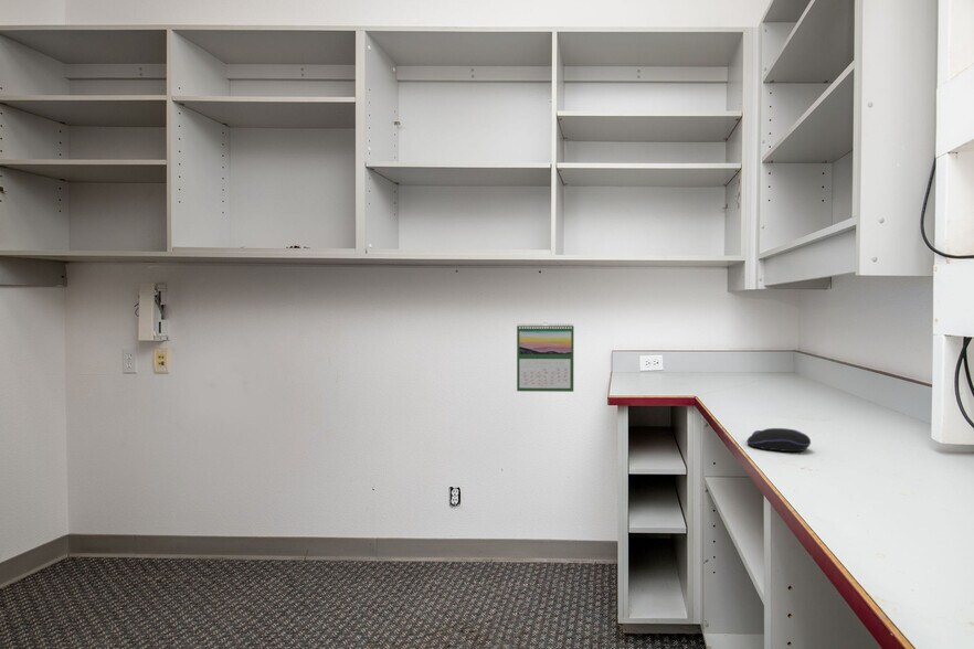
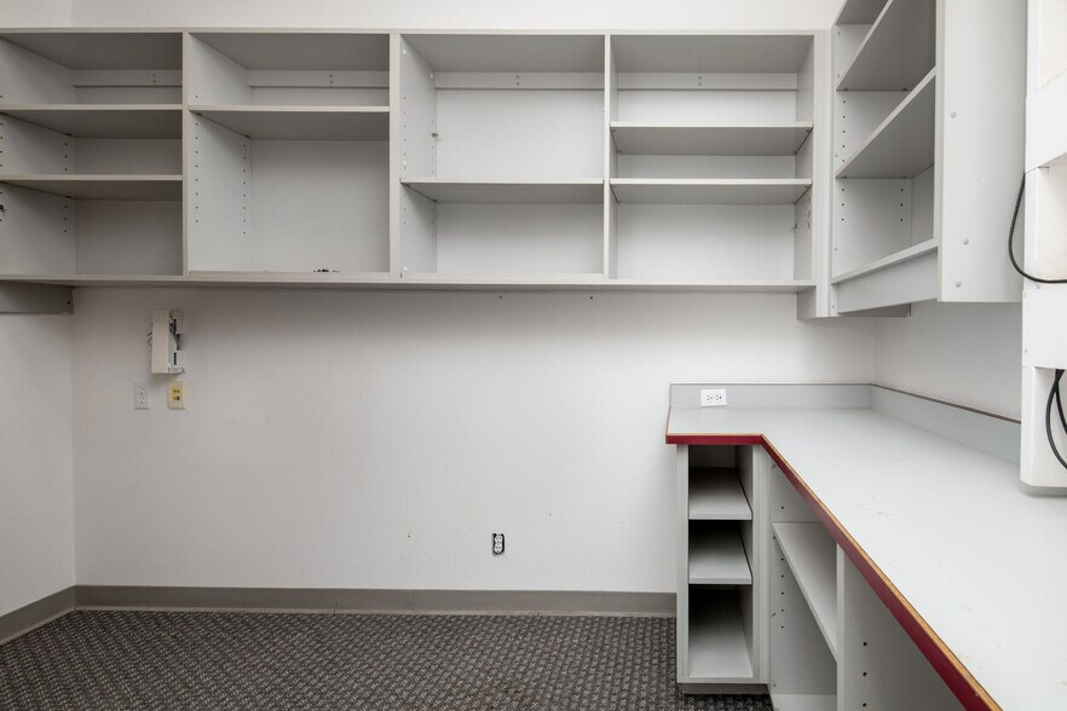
- calendar [516,321,575,393]
- computer mouse [745,427,812,453]
